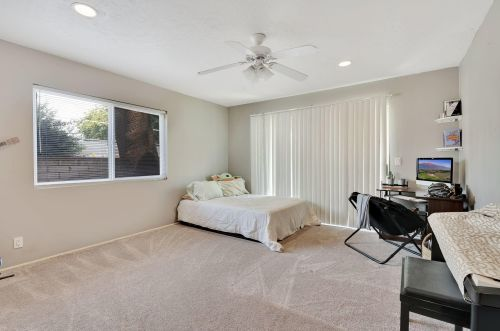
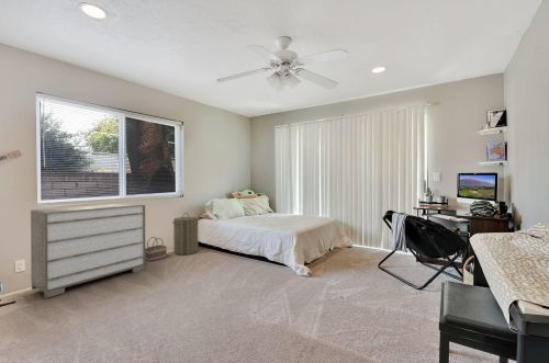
+ dresser [30,202,147,299]
+ basket [145,236,168,262]
+ laundry hamper [171,212,200,256]
